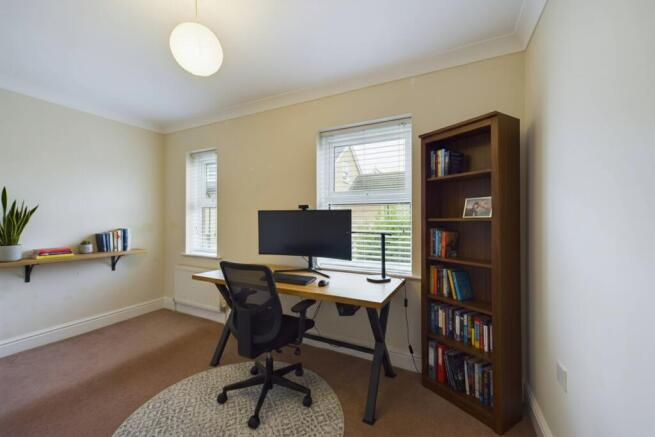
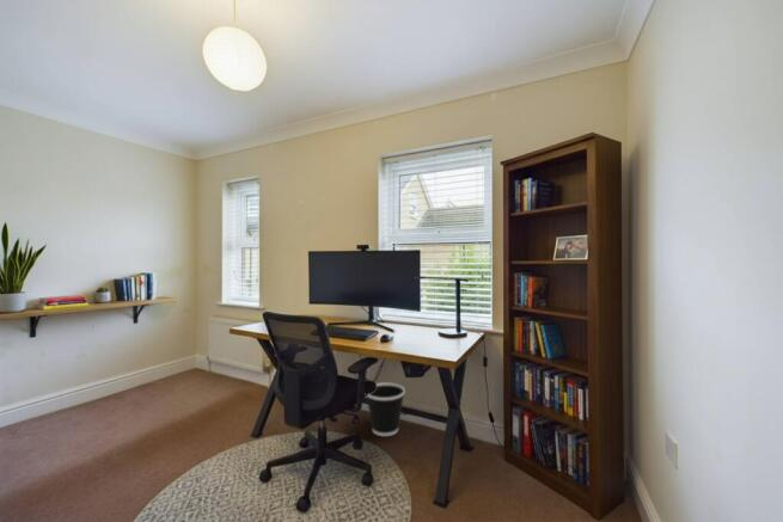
+ wastebasket [366,381,406,437]
